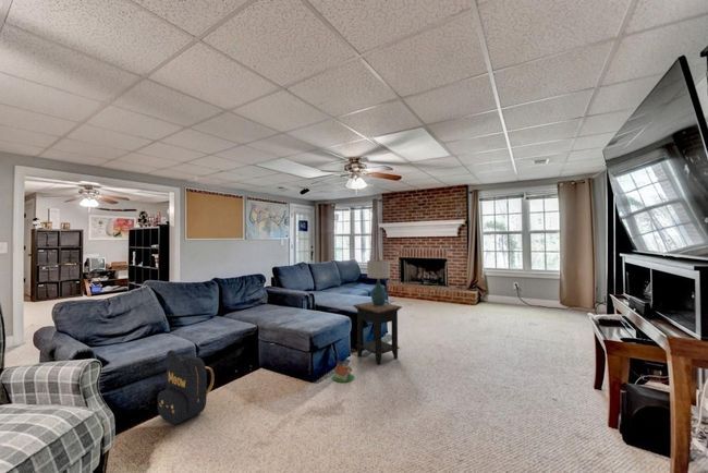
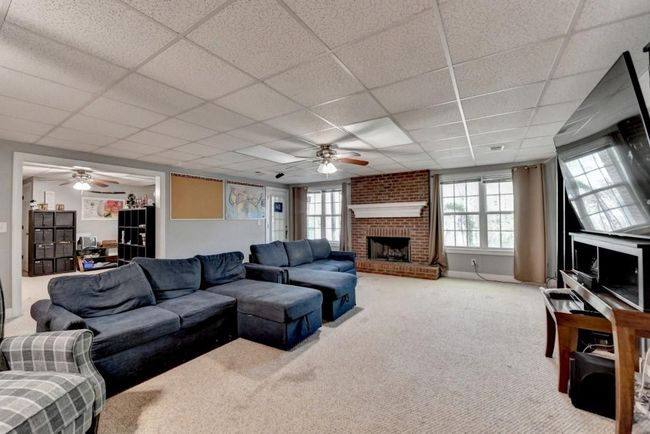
- toy house [331,360,355,384]
- backpack [157,349,215,425]
- table lamp [366,258,391,306]
- side table [352,301,403,366]
